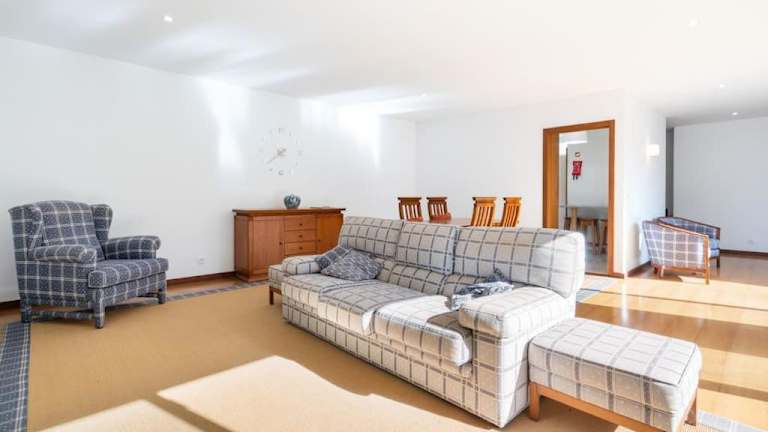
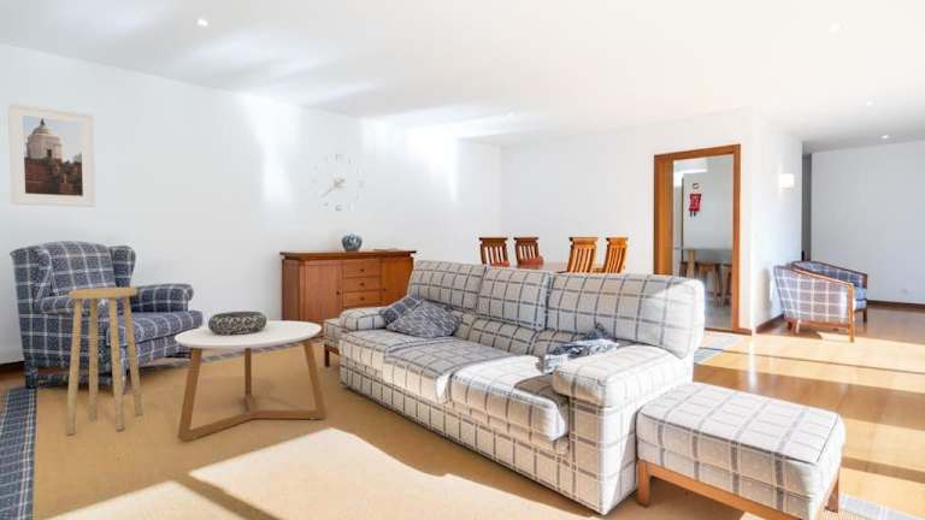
+ coffee table [173,319,328,442]
+ decorative bowl [207,311,267,335]
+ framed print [7,102,96,208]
+ stool [66,286,143,436]
